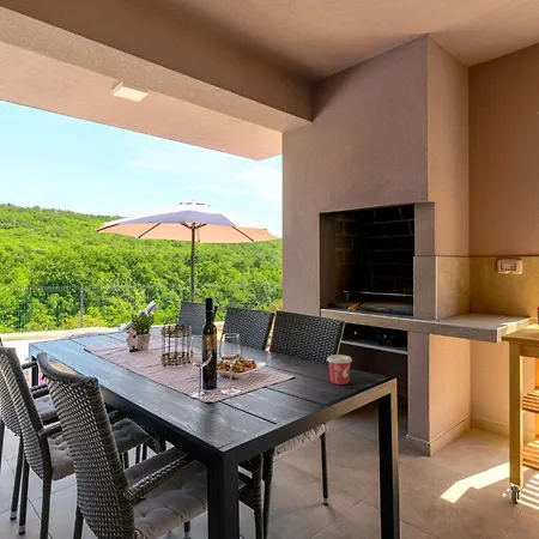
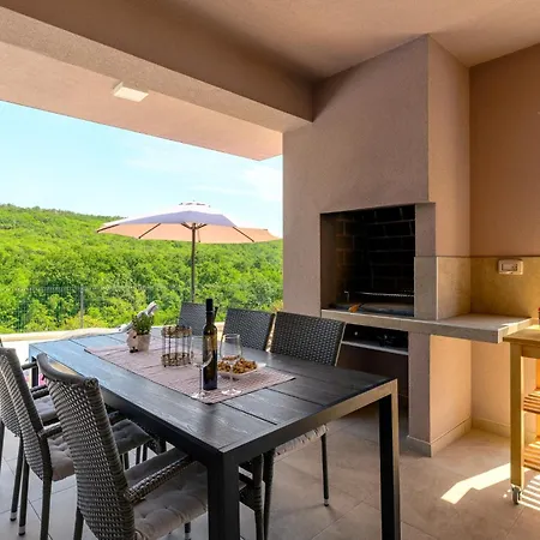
- cup [326,353,353,386]
